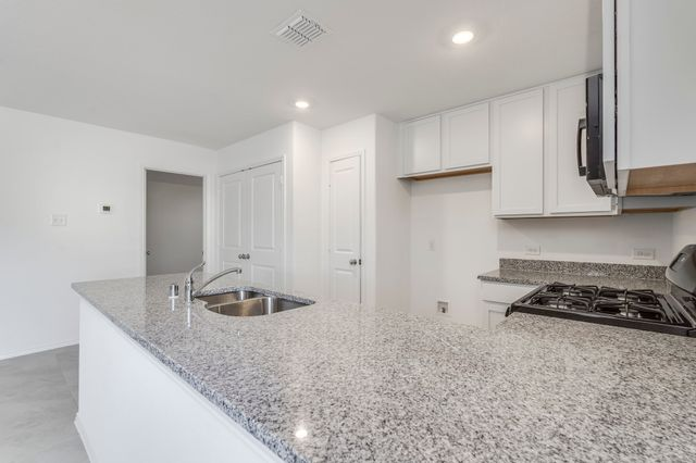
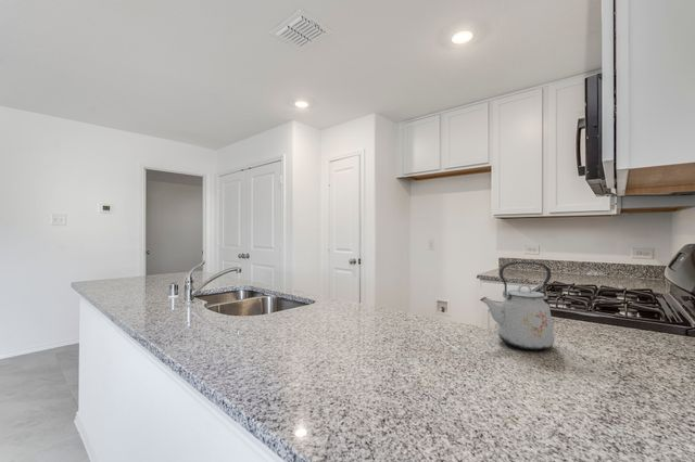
+ kettle [479,261,555,351]
